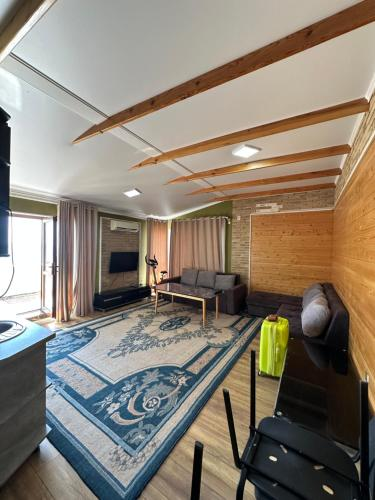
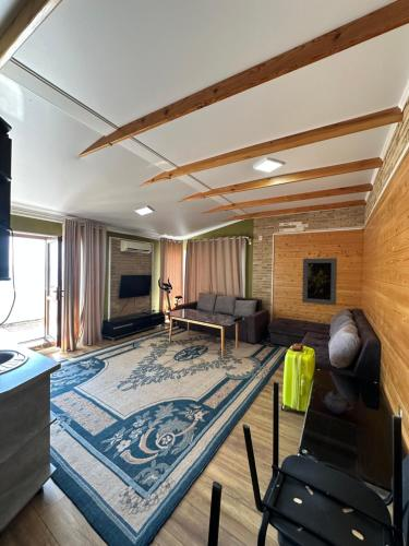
+ teapot [317,390,354,415]
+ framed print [301,257,338,307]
